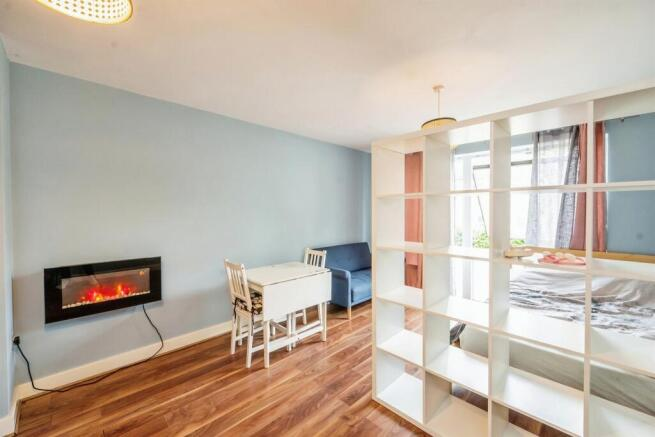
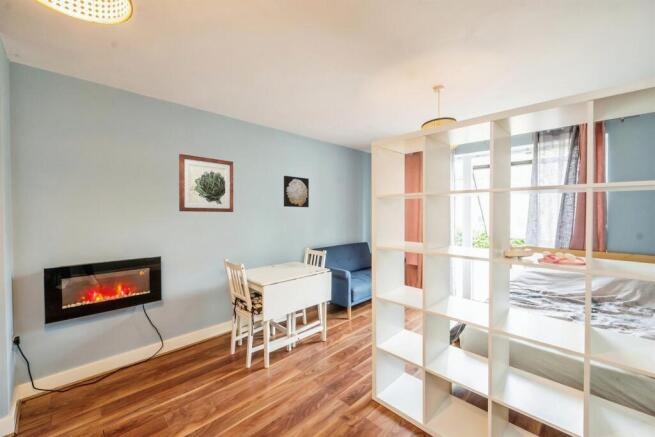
+ wall art [283,175,310,208]
+ wall art [178,153,234,213]
